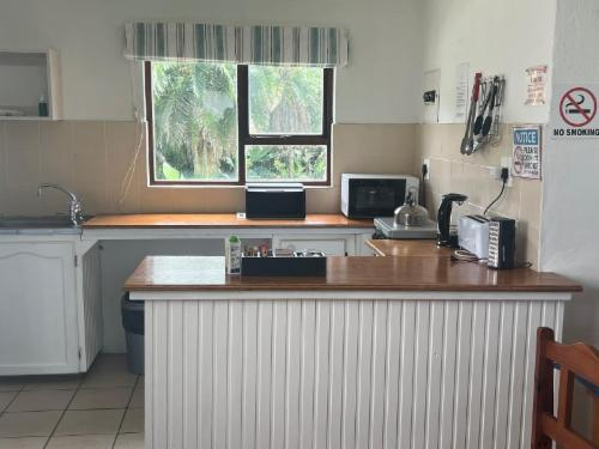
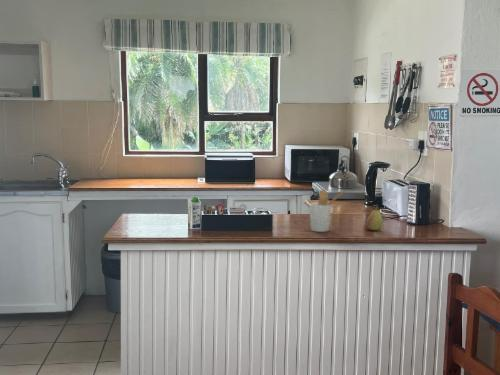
+ fruit [366,203,384,231]
+ utensil holder [309,188,344,233]
